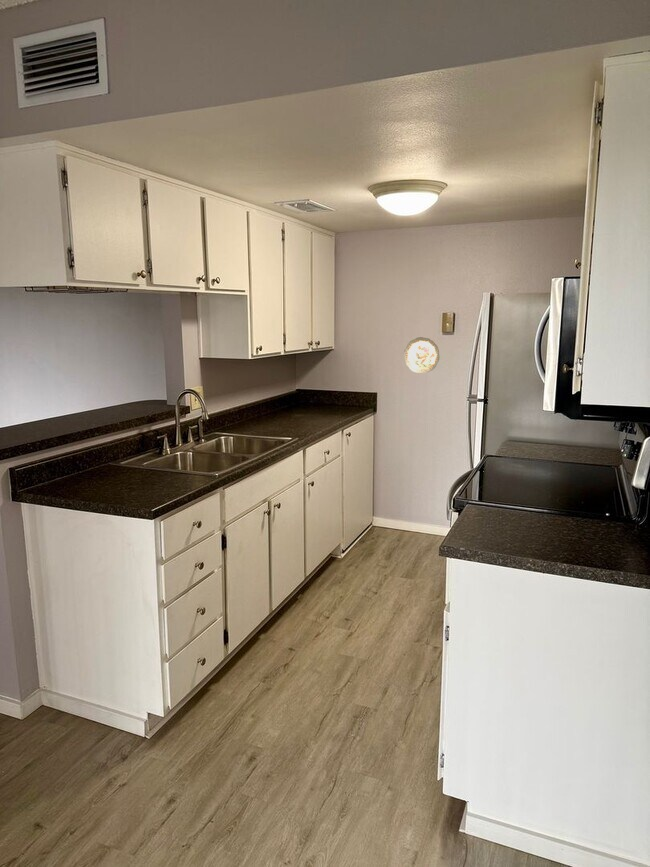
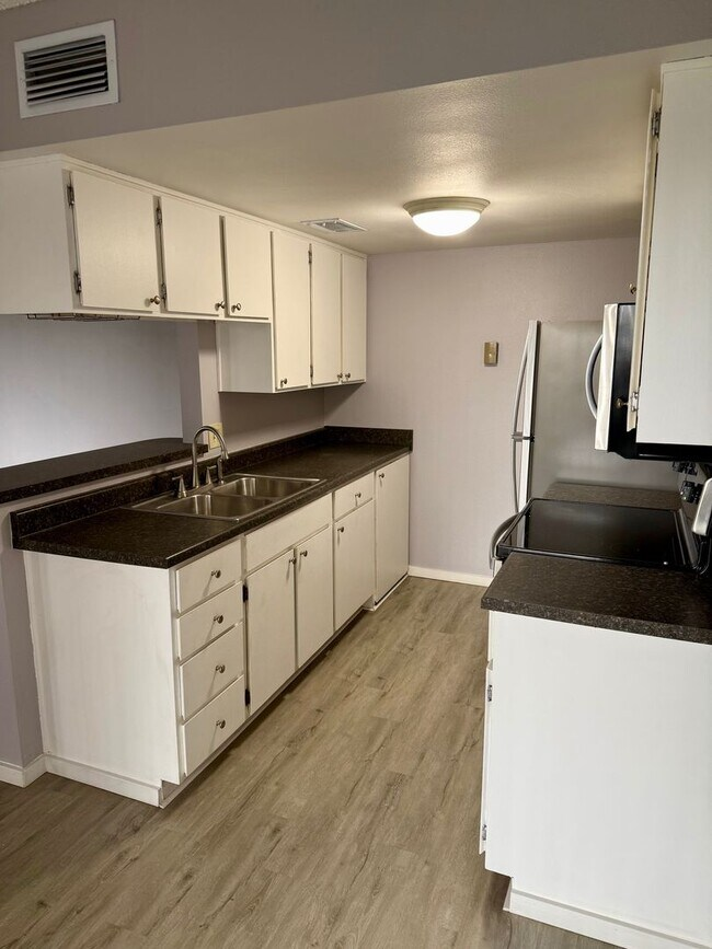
- decorative plate [403,336,440,375]
